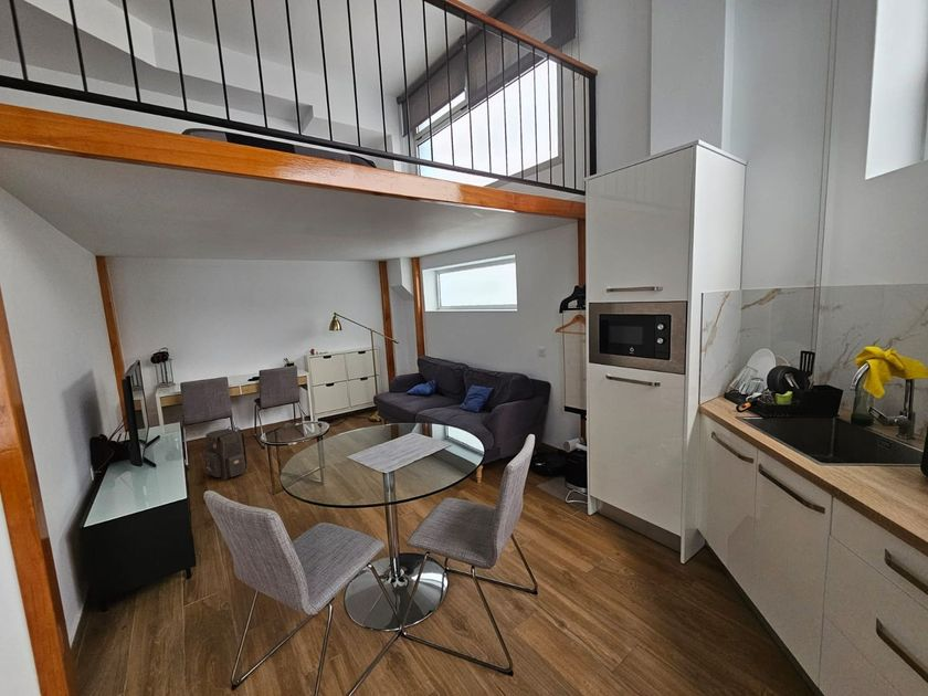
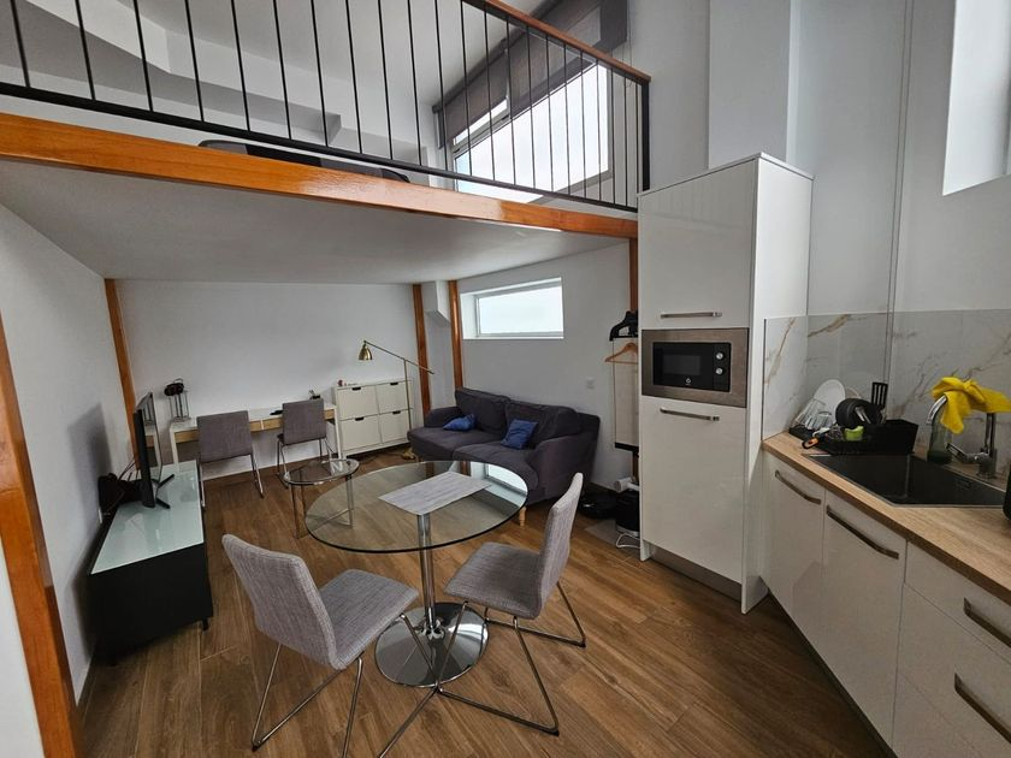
- backpack [201,425,249,481]
